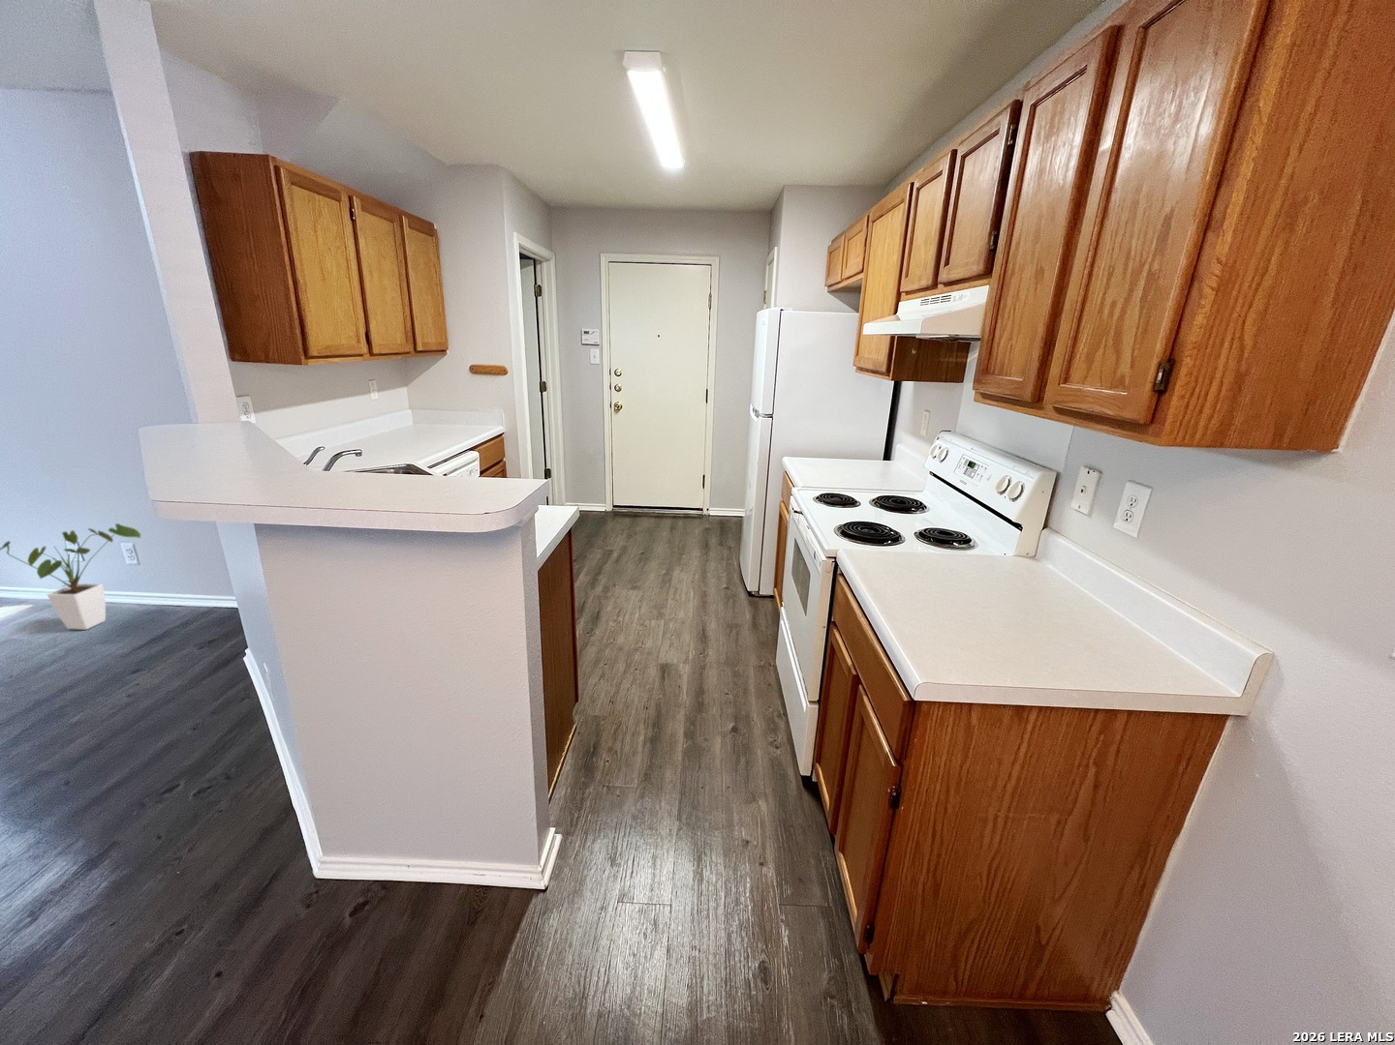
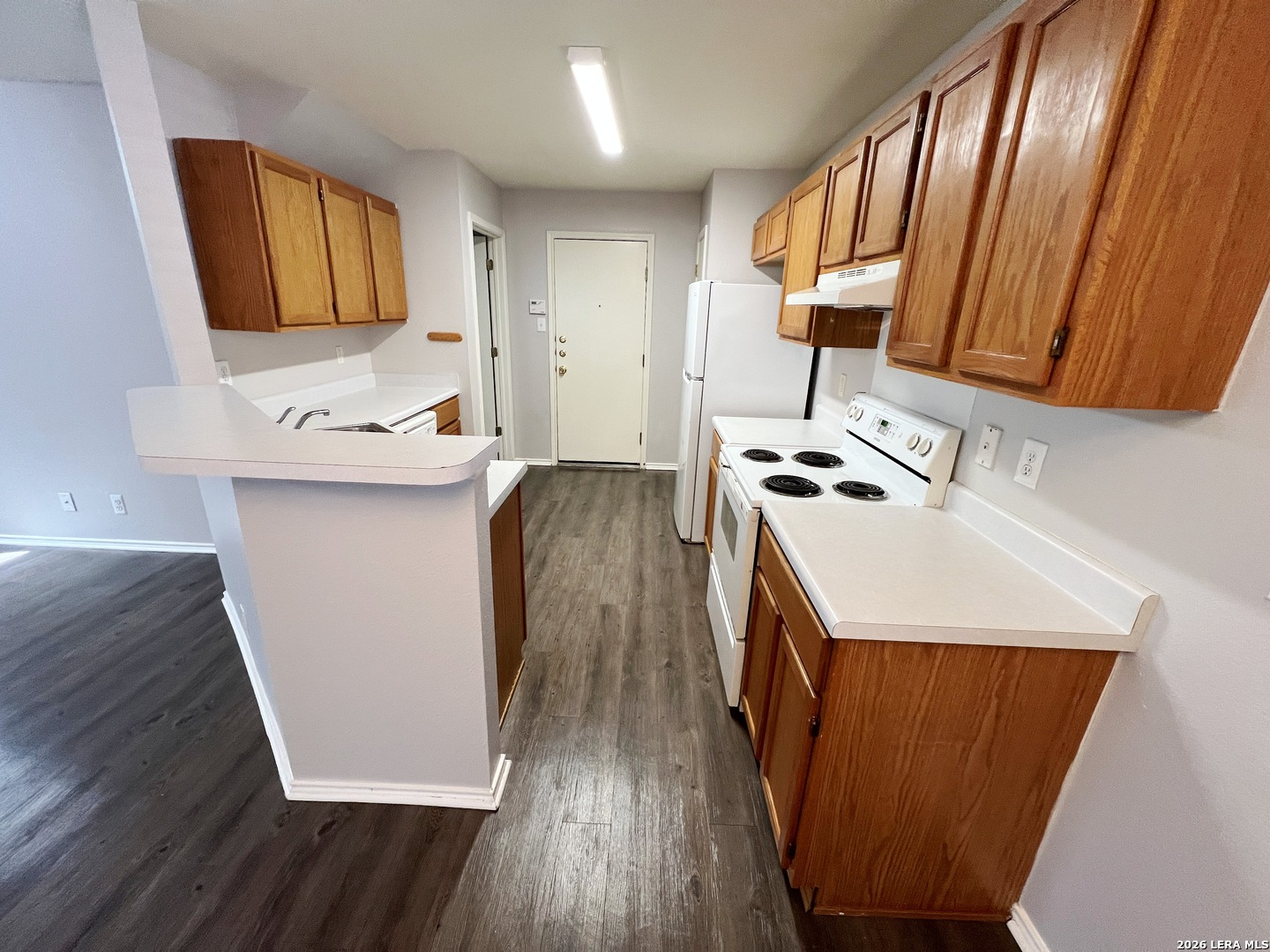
- house plant [0,522,143,631]
